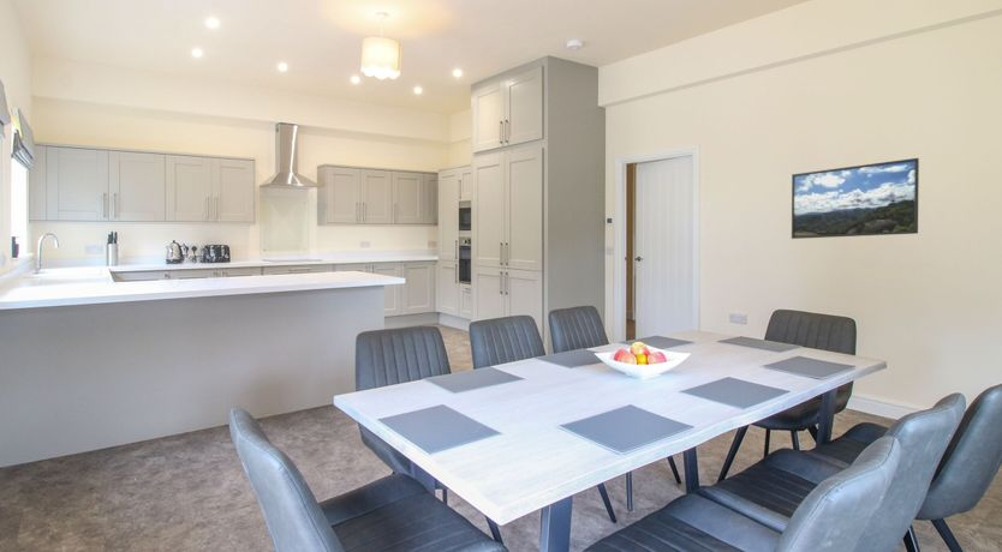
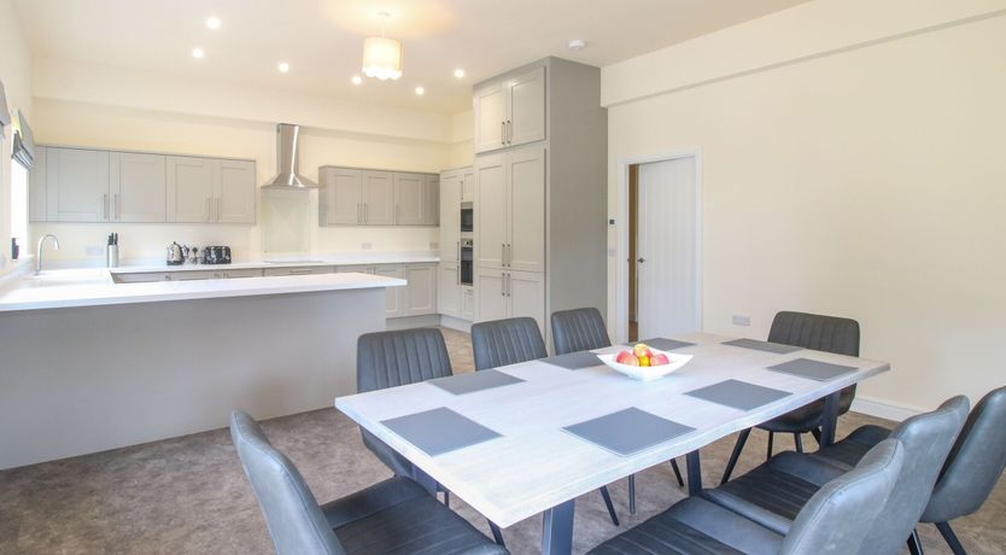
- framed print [791,157,920,240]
